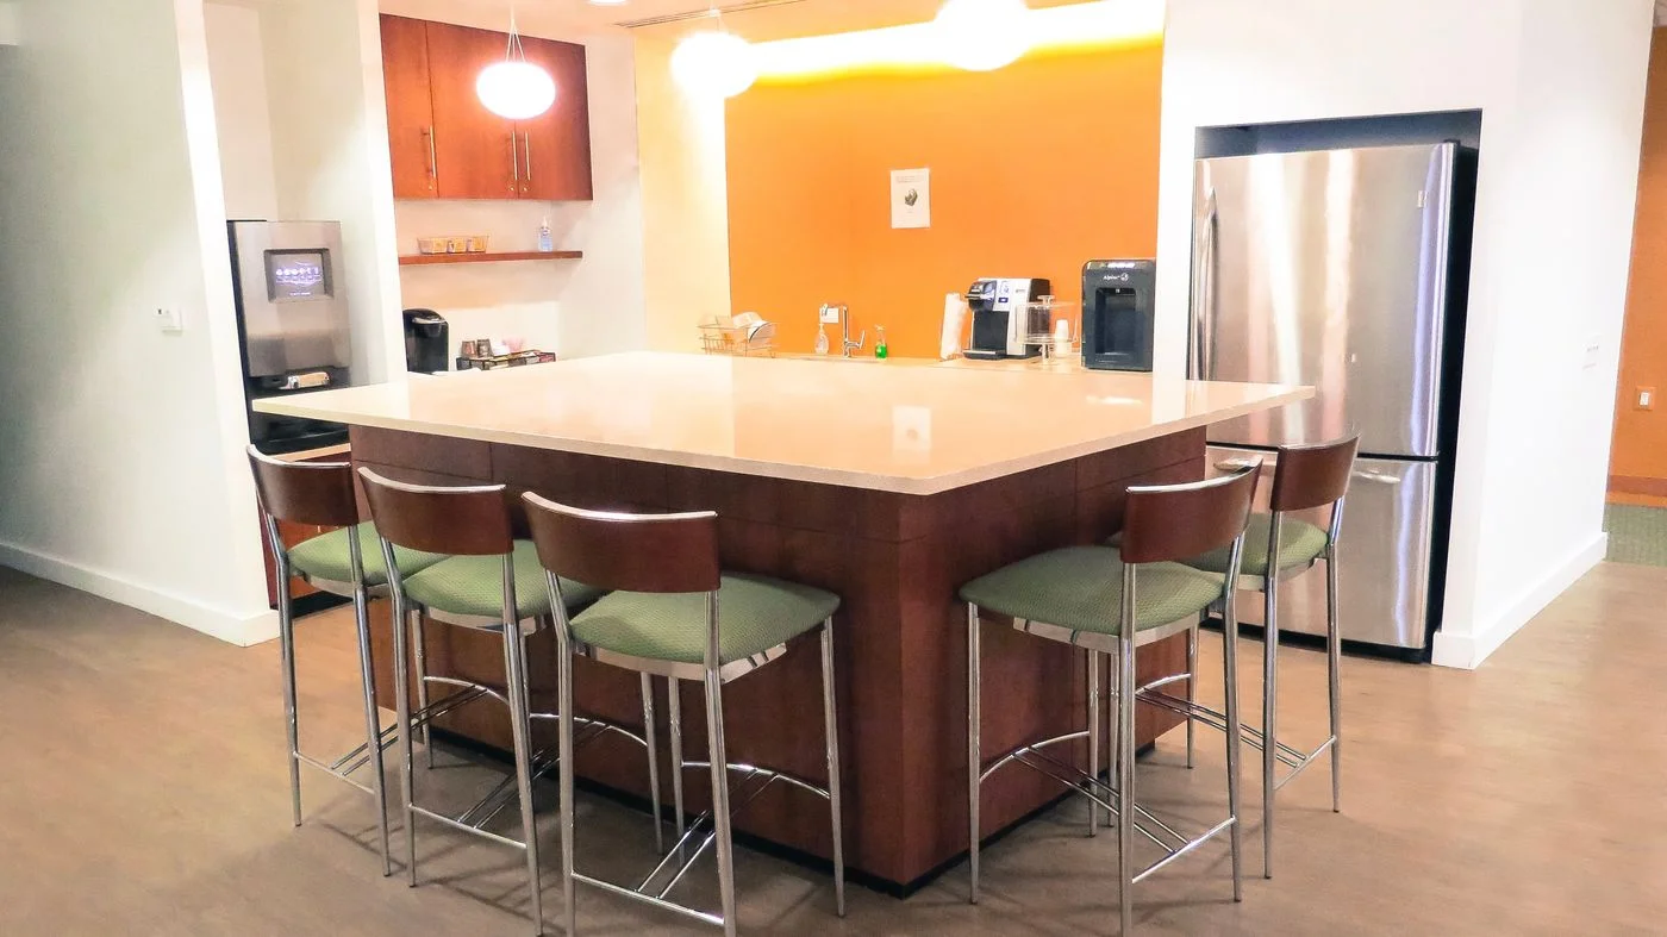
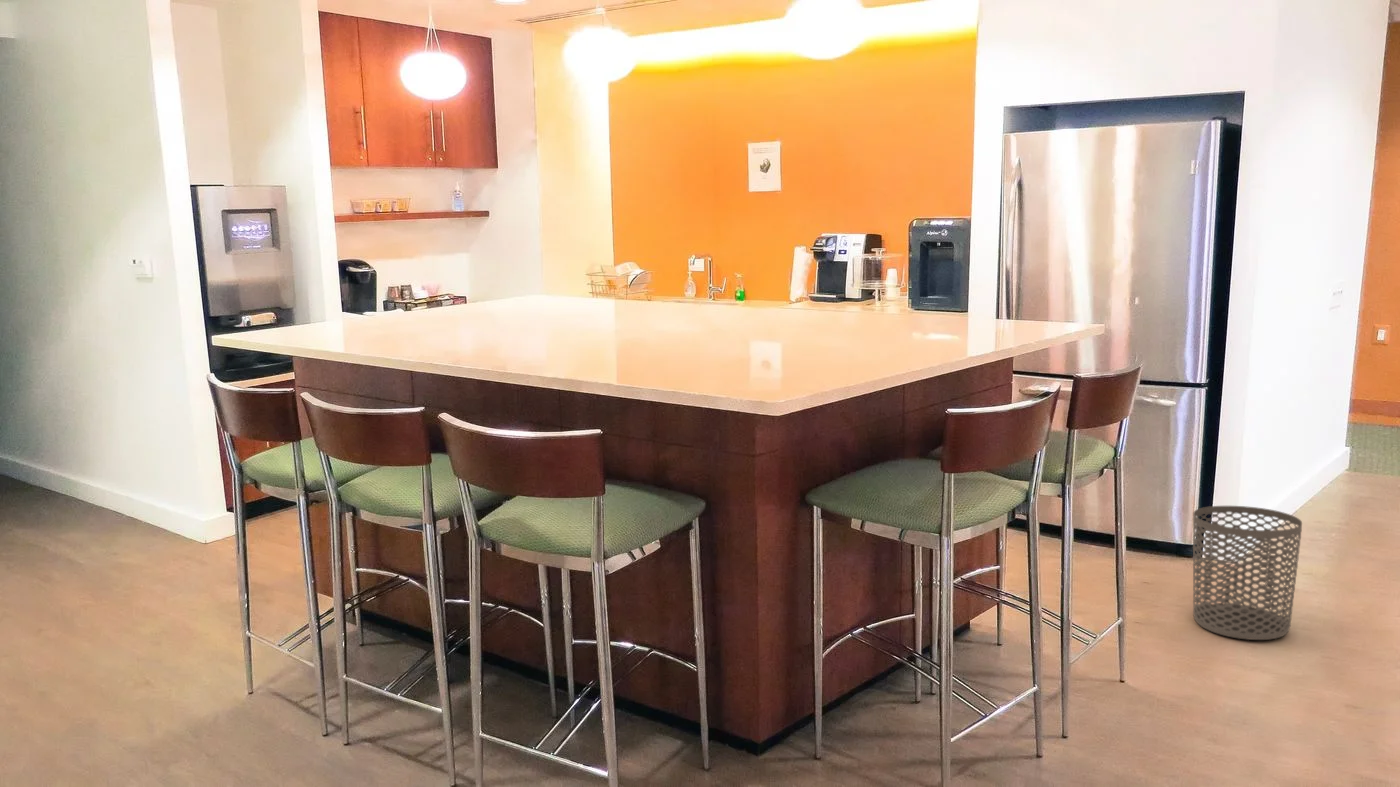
+ waste bin [1192,505,1303,641]
